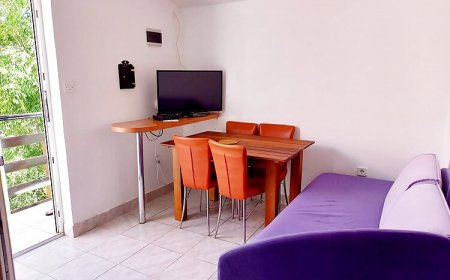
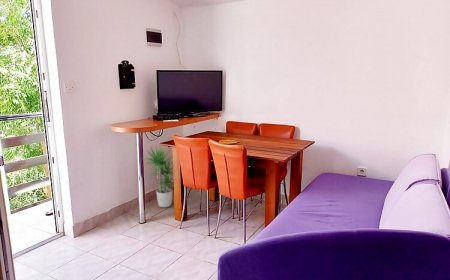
+ potted plant [143,145,175,208]
